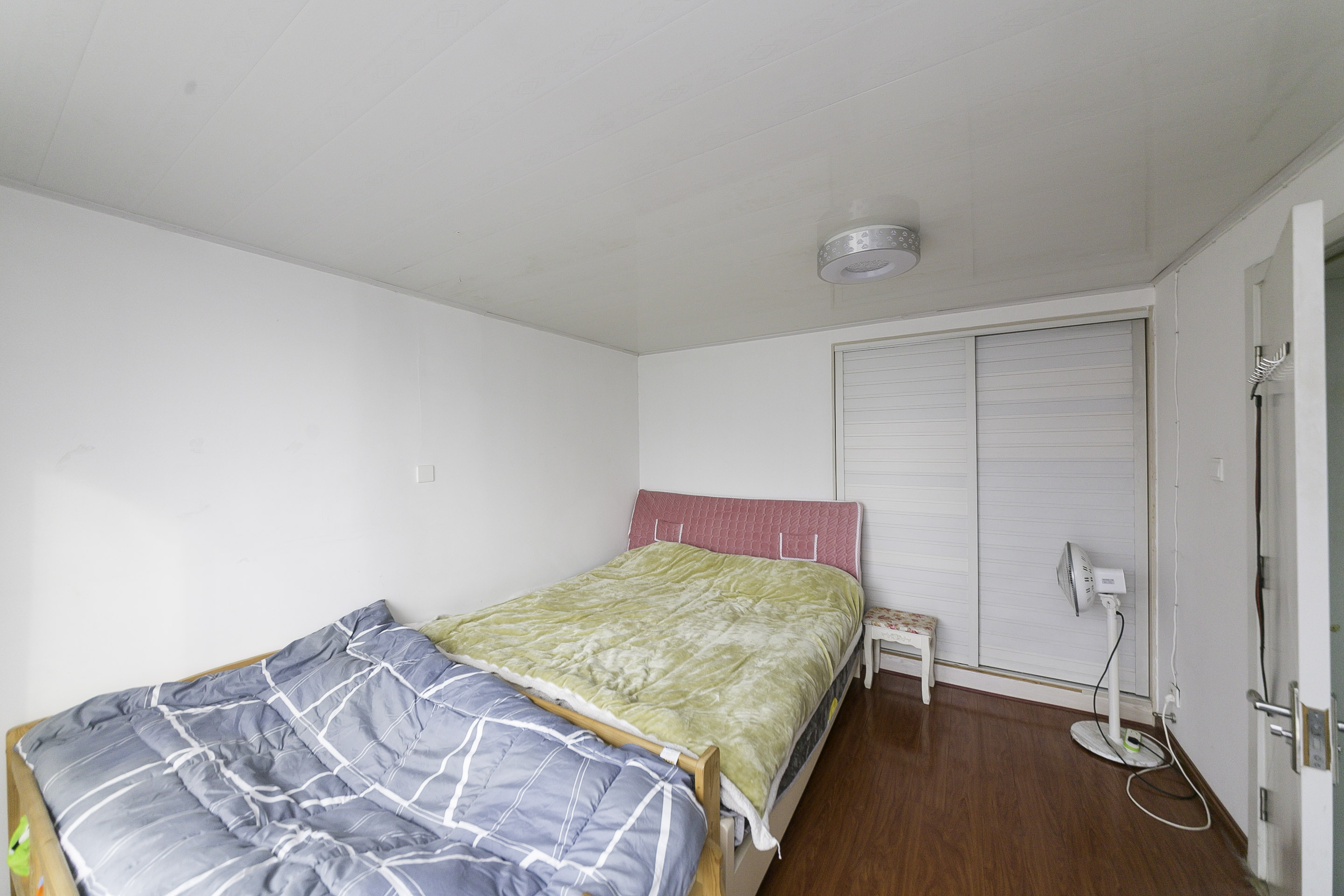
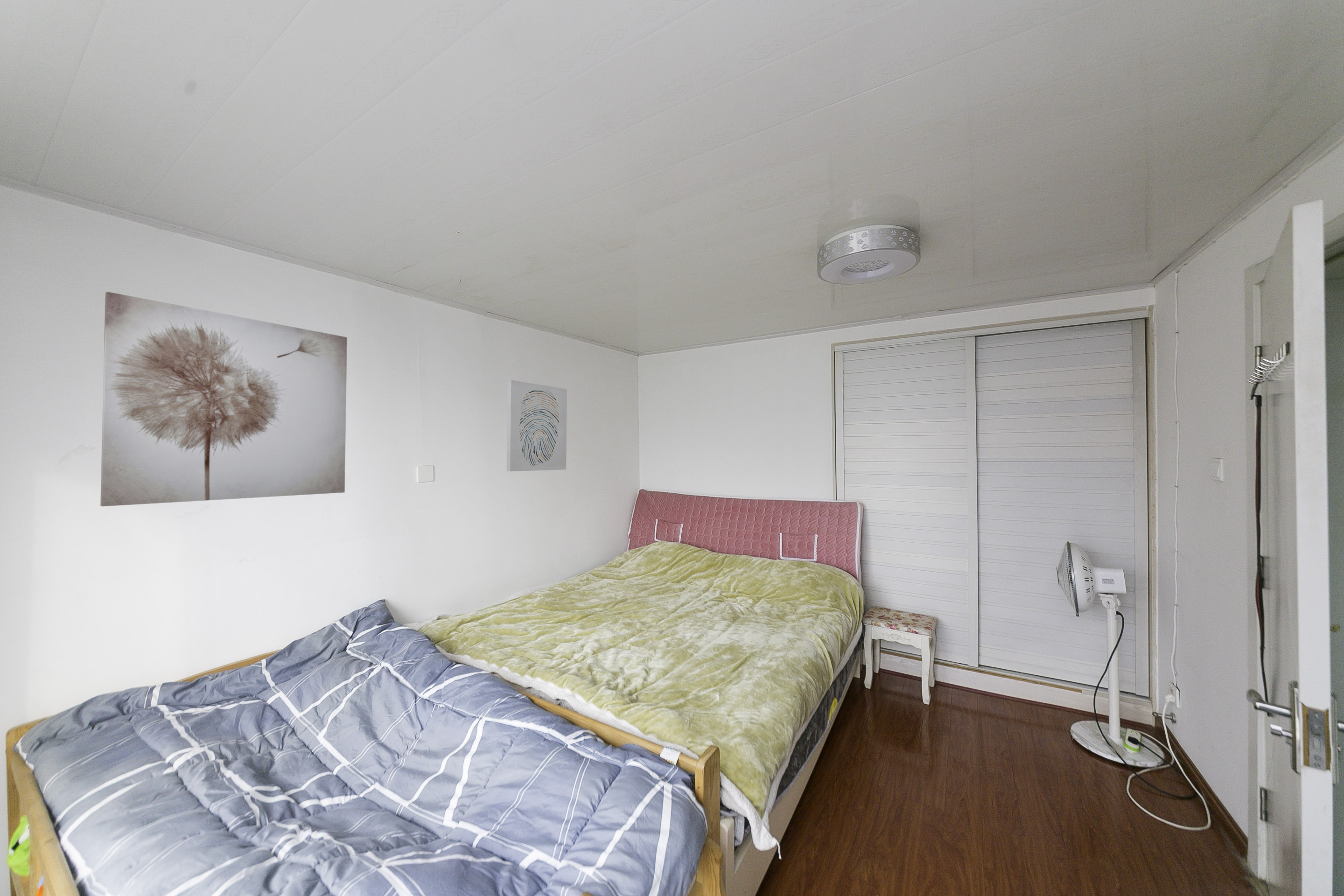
+ wall art [100,291,348,507]
+ wall art [506,379,567,472]
